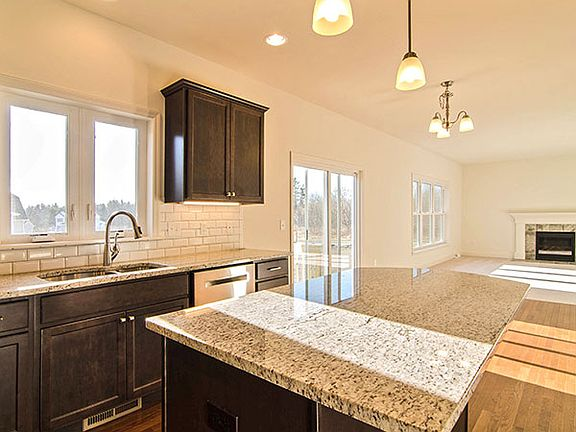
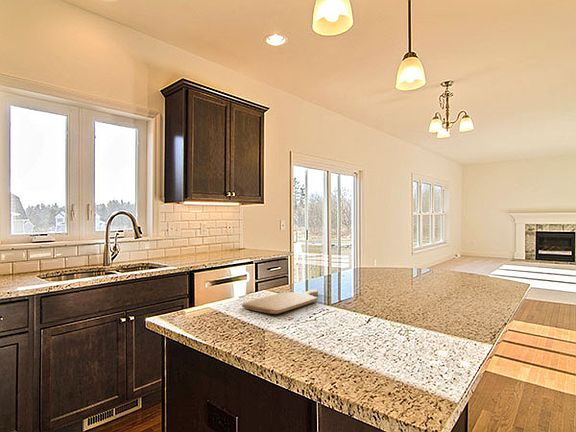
+ chopping board [241,289,319,315]
